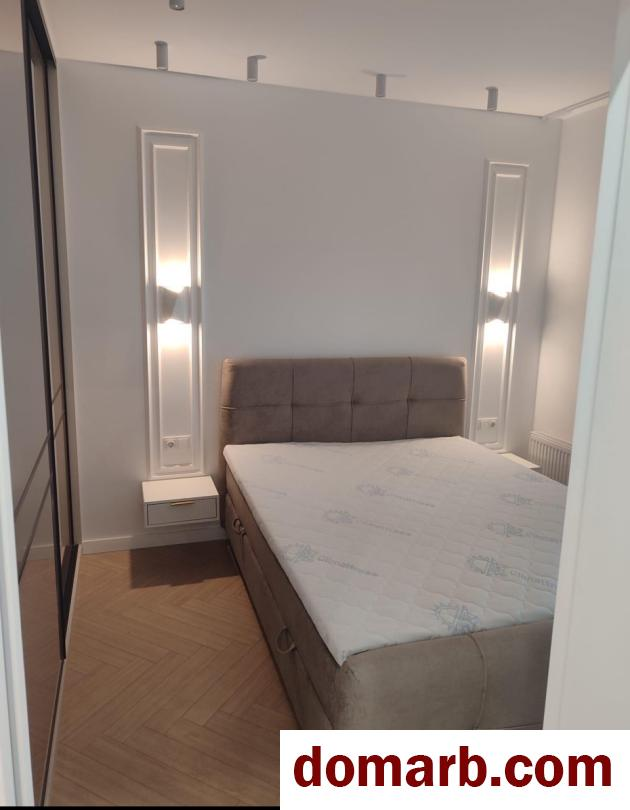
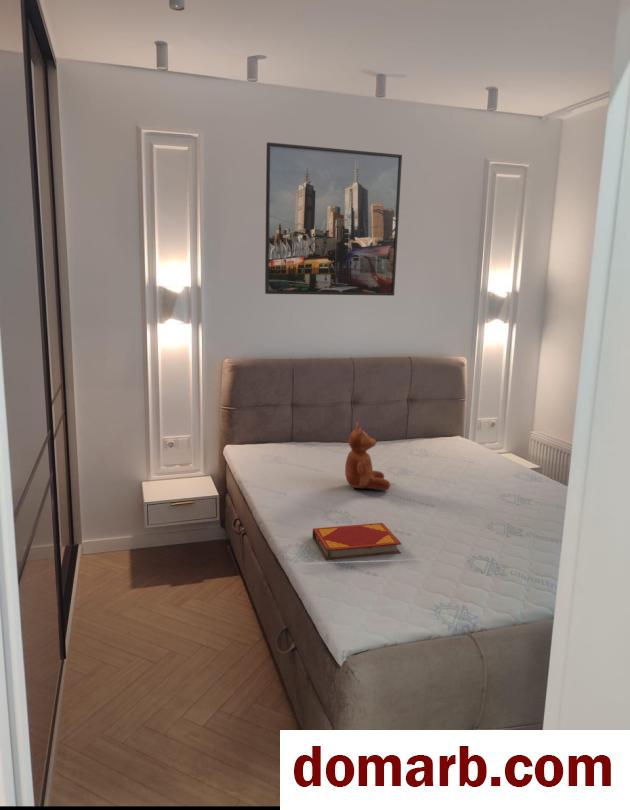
+ toy [344,421,391,491]
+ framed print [264,141,403,297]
+ hardback book [312,522,402,561]
